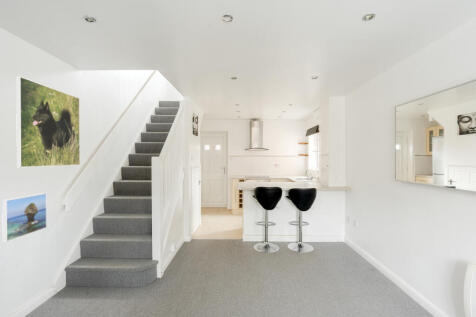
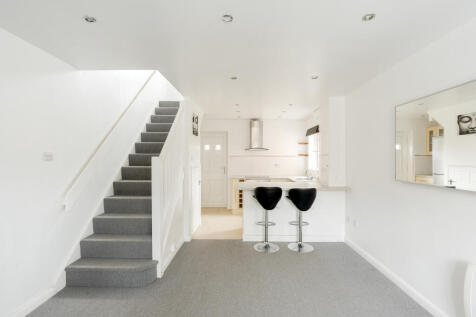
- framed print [15,75,81,168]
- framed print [1,192,48,243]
